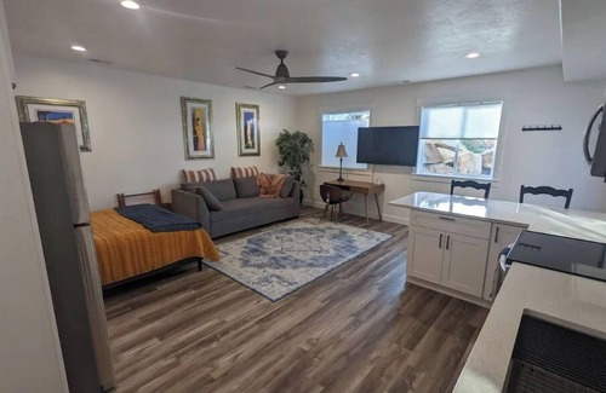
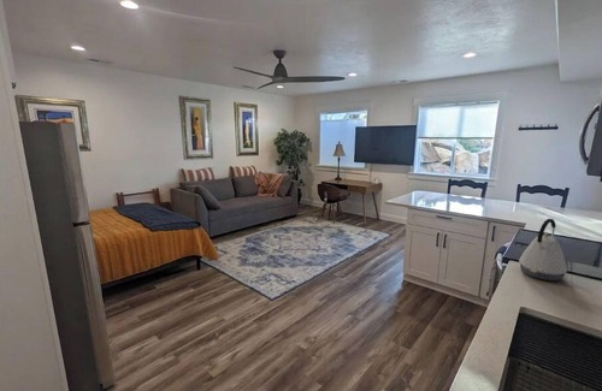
+ kettle [518,218,568,282]
